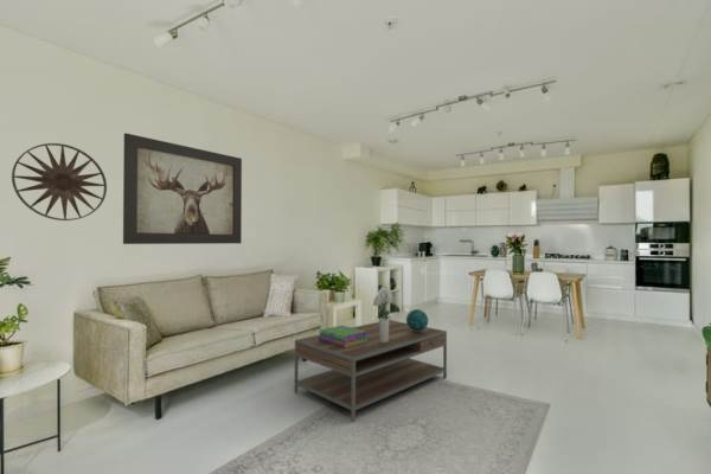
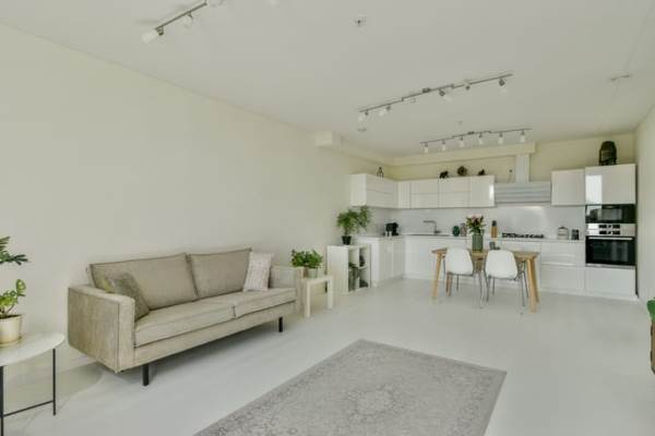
- decorative orb [405,308,429,332]
- bouquet [372,286,395,342]
- coffee table [293,319,448,422]
- wall art [11,142,108,222]
- stack of books [319,325,367,347]
- wall art [122,132,243,245]
